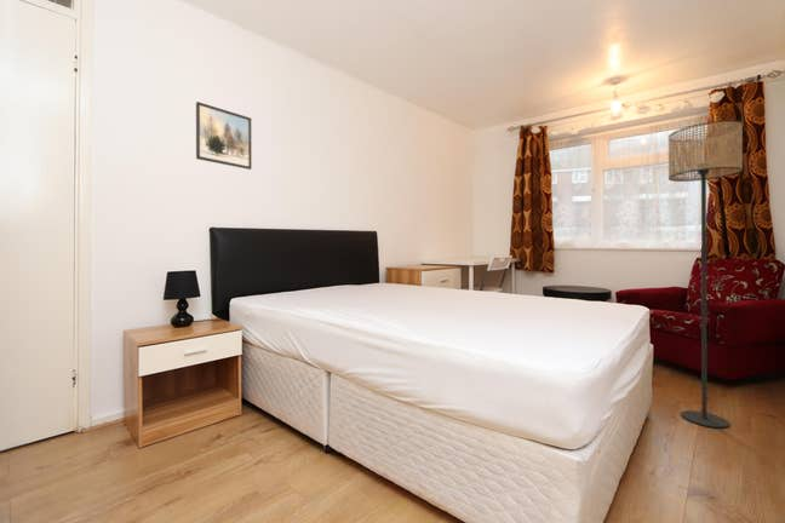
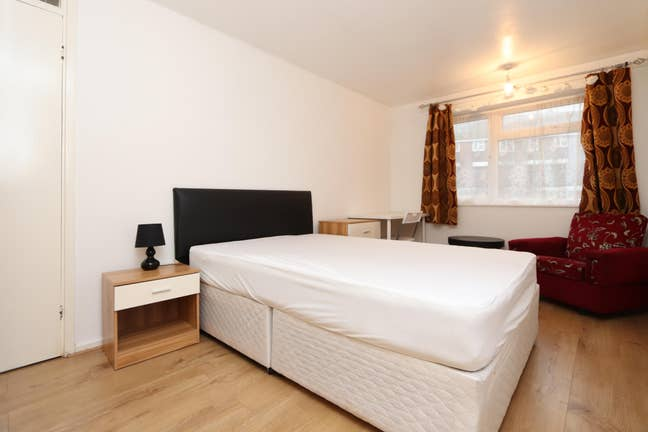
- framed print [195,100,253,171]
- floor lamp [667,119,744,429]
